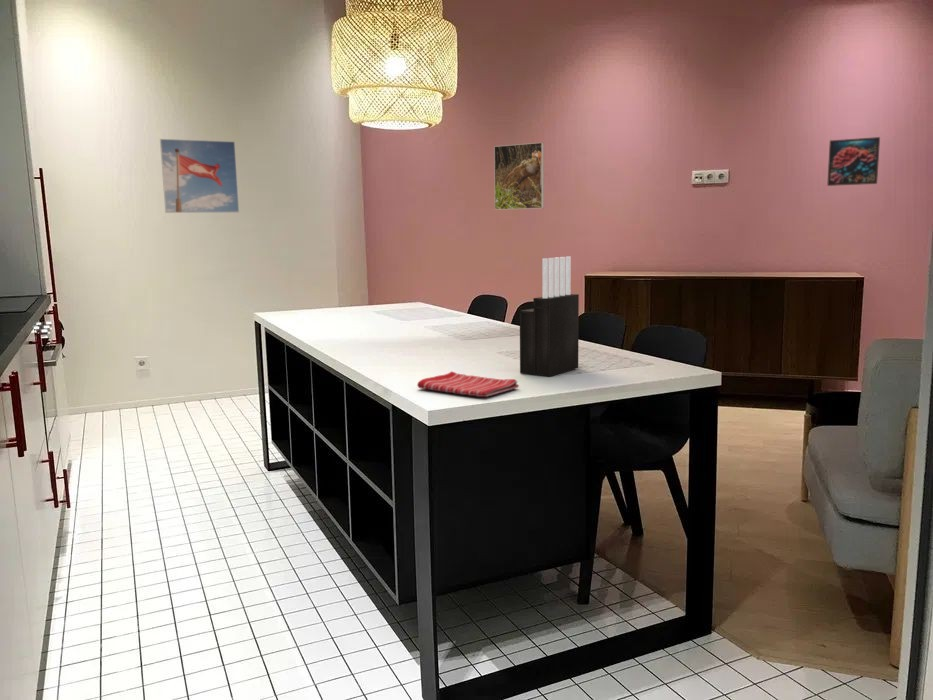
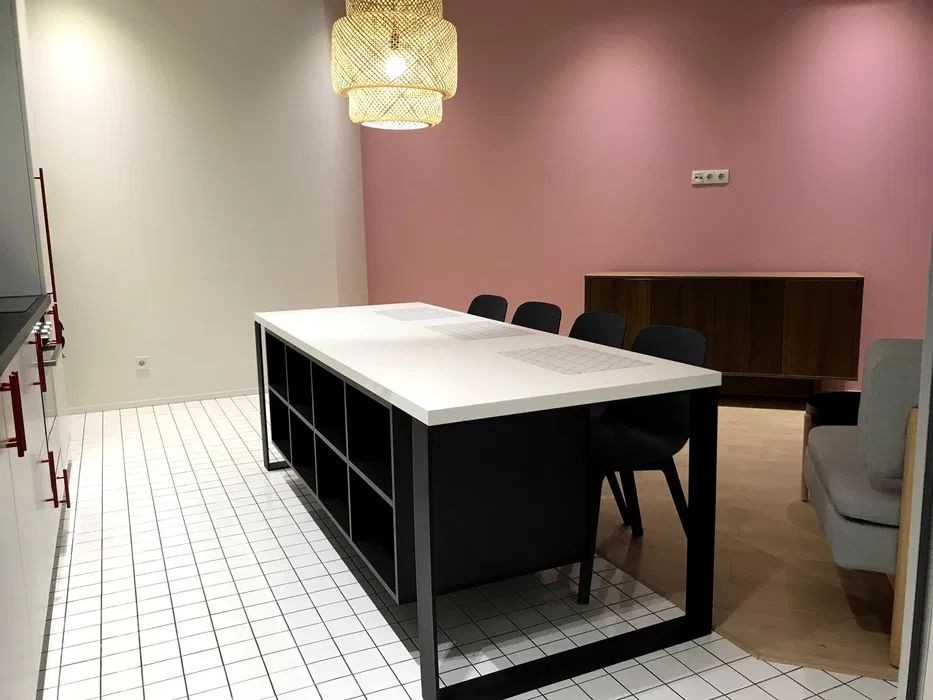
- dish towel [416,370,520,398]
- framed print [826,136,881,187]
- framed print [159,138,240,214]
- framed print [493,141,545,211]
- knife block [519,256,580,378]
